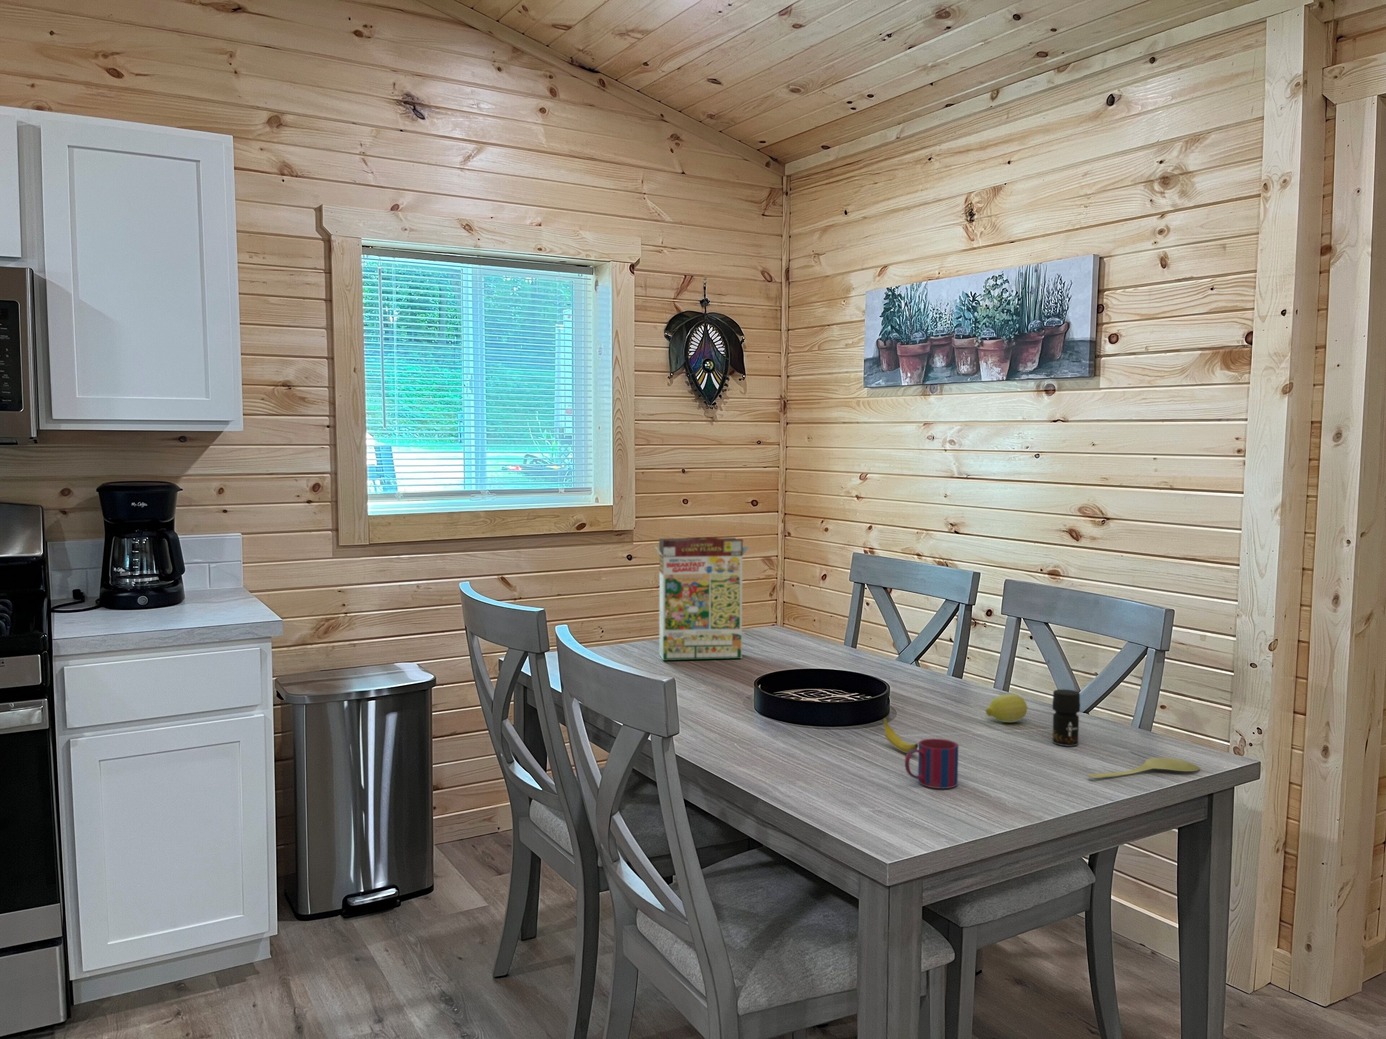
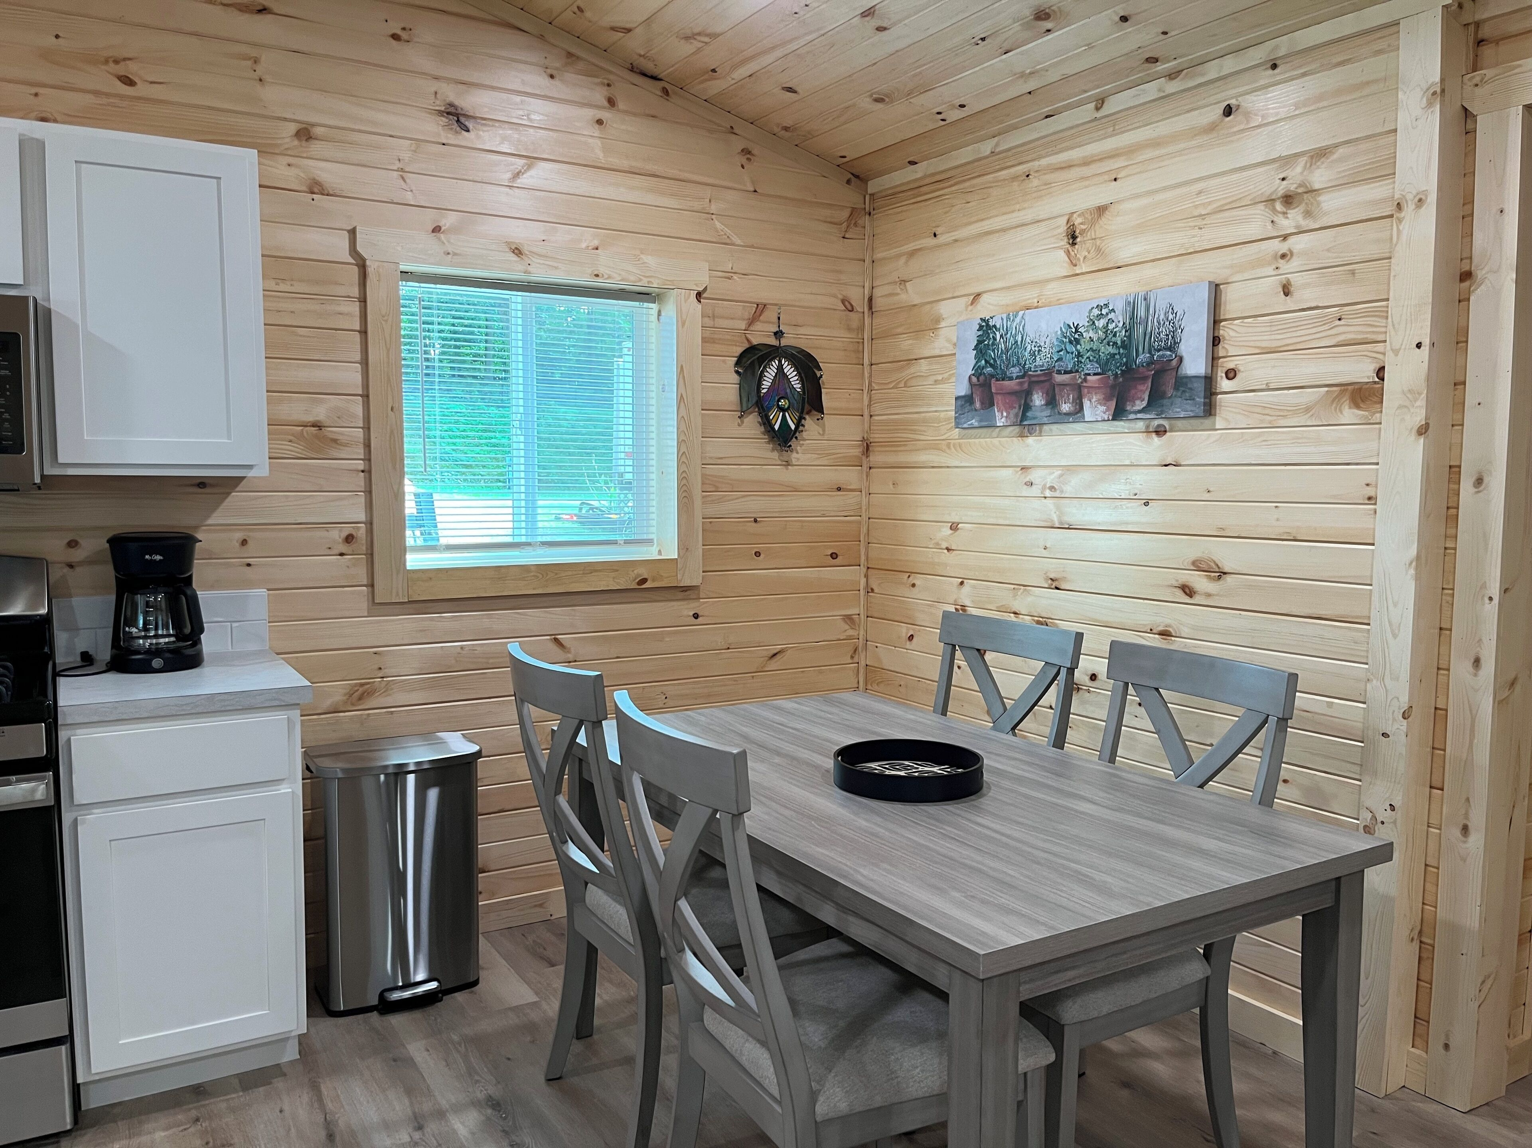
- spoon [1087,757,1199,778]
- banana [883,717,919,753]
- jar [1052,689,1080,747]
- cereal box [654,537,750,661]
- fruit [985,693,1028,722]
- mug [905,738,959,789]
